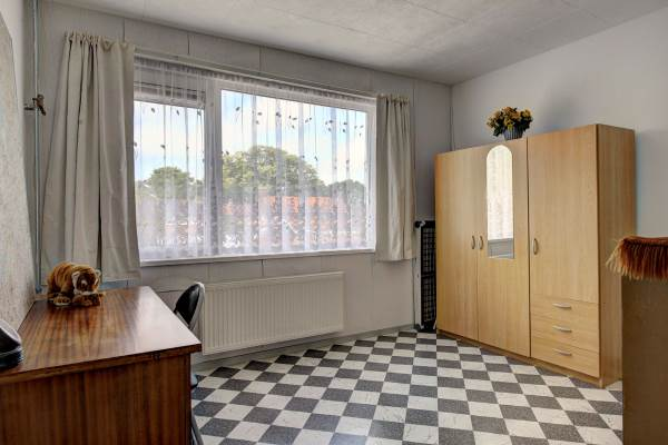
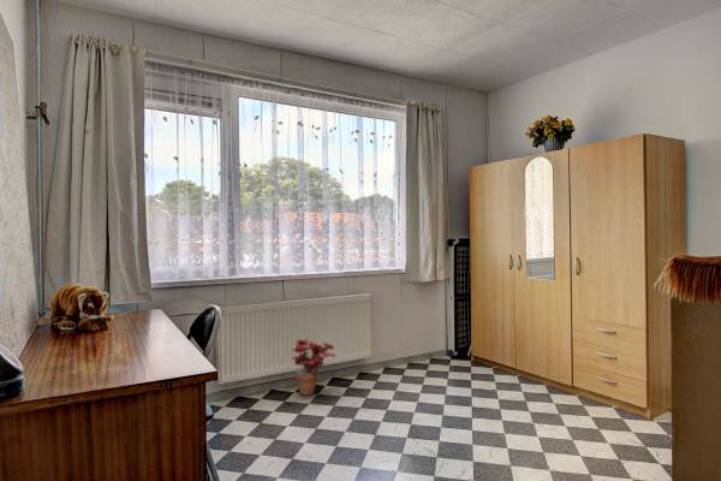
+ potted plant [290,337,336,397]
